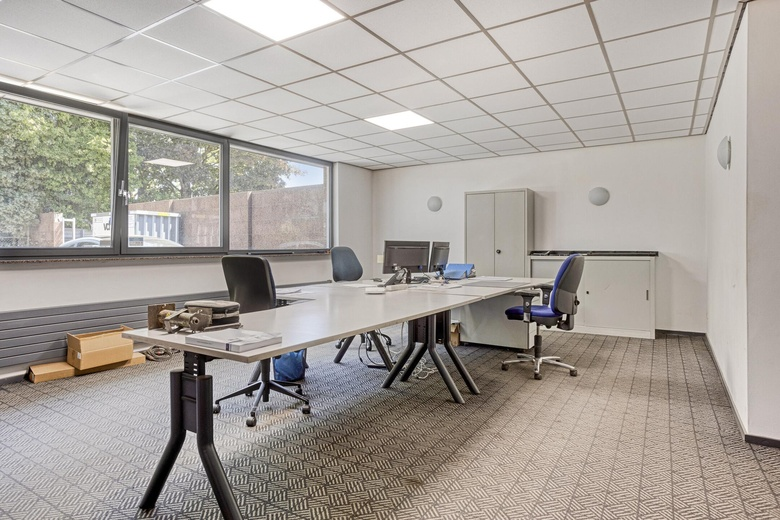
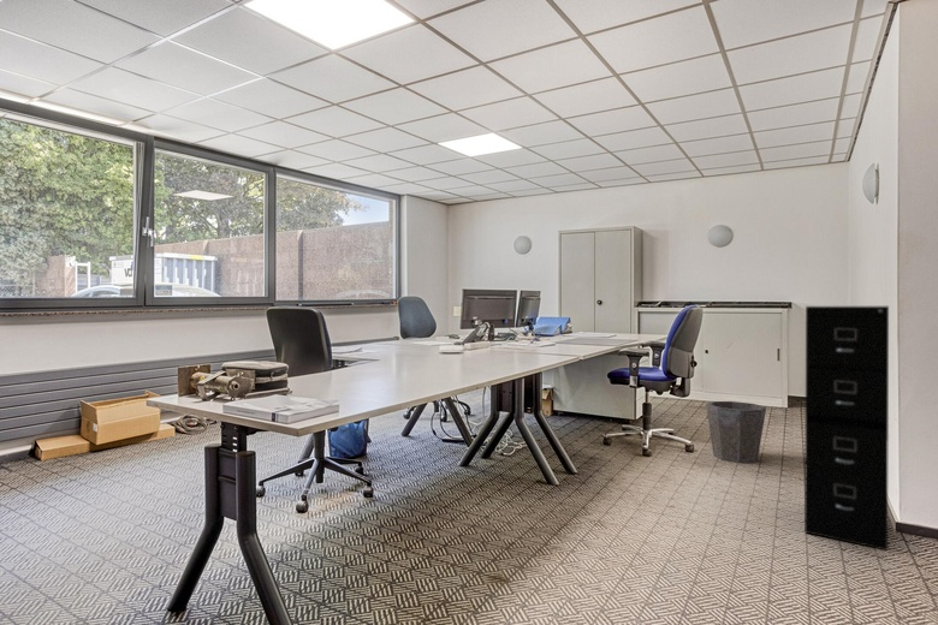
+ filing cabinet [803,305,890,552]
+ waste bin [705,400,767,464]
